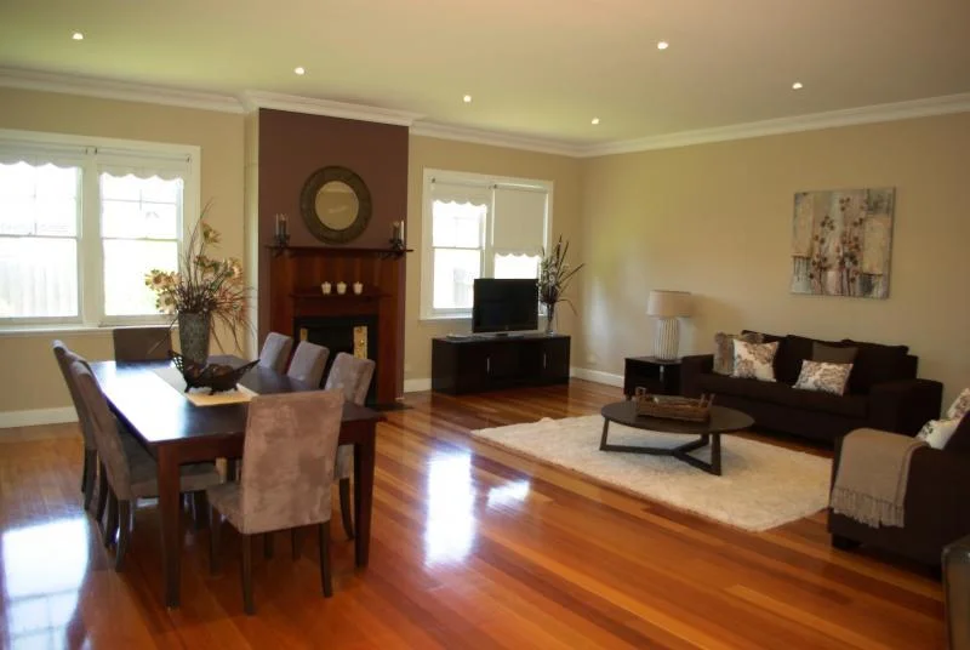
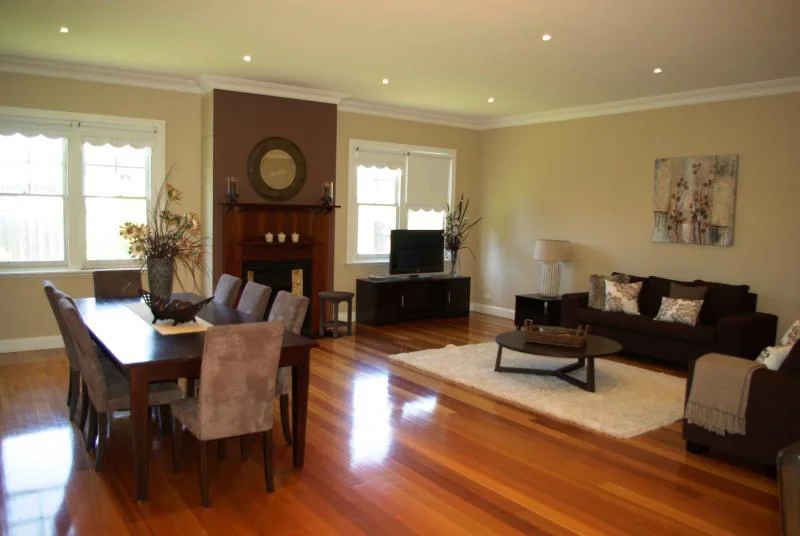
+ stool [317,290,356,339]
